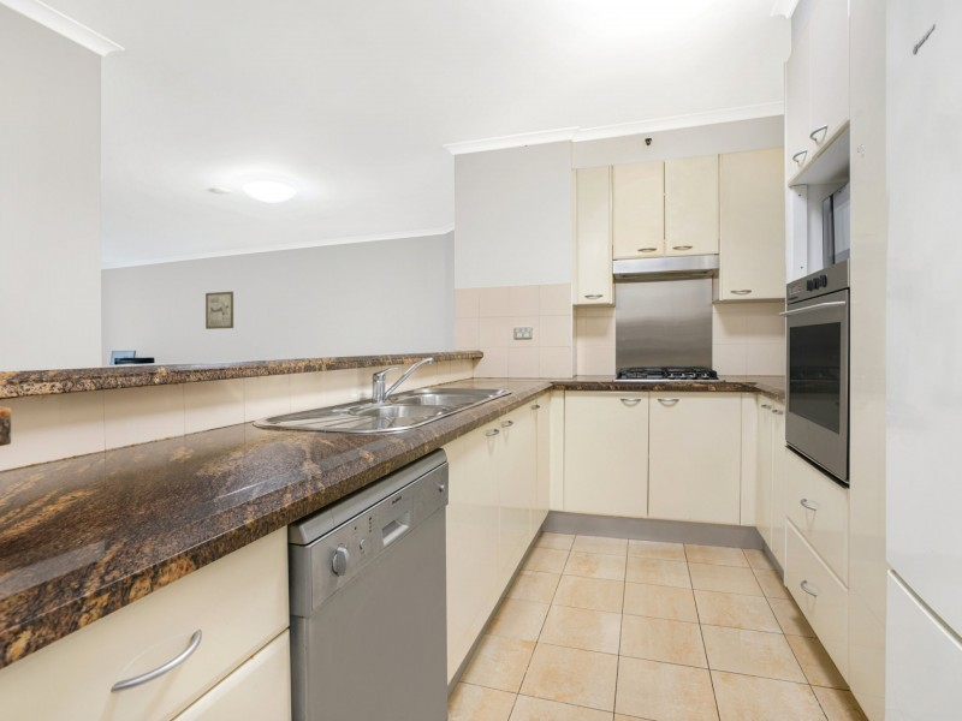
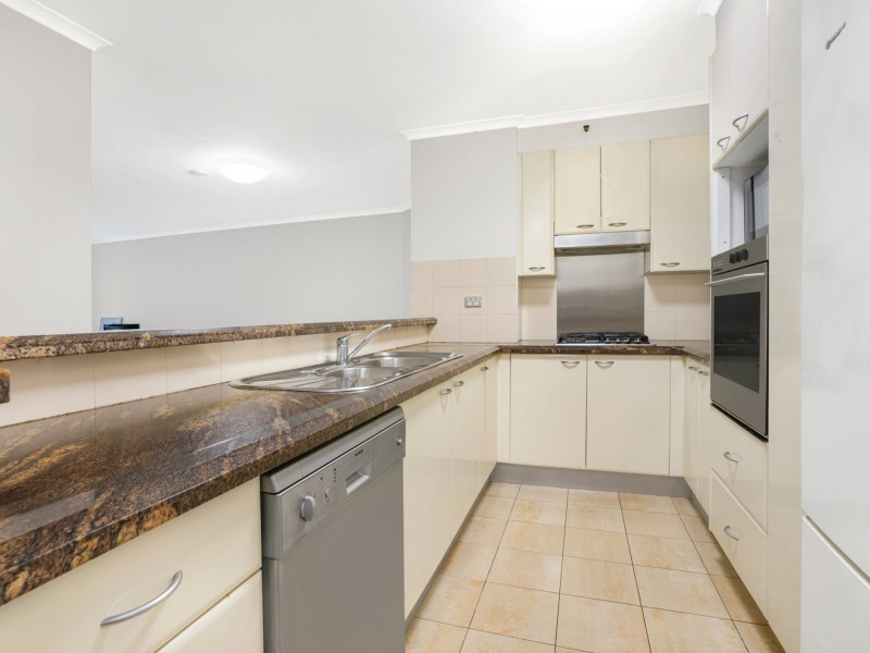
- wall art [204,291,234,330]
